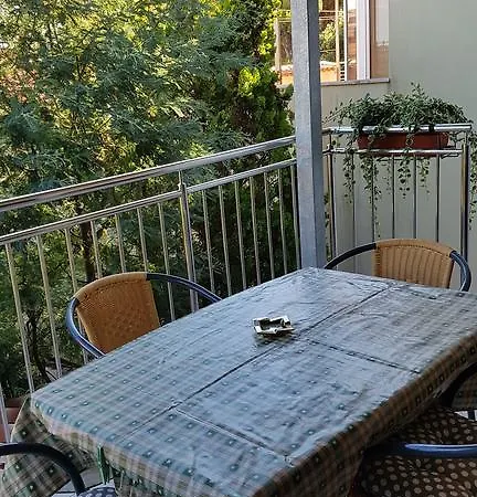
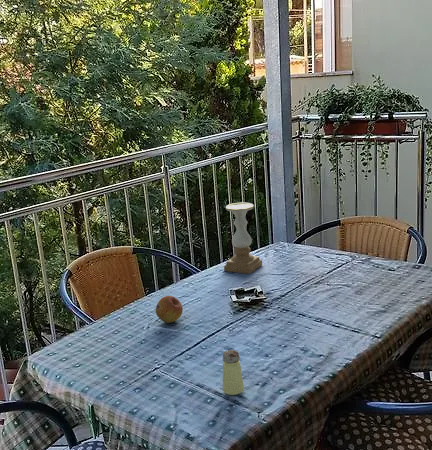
+ candle holder [223,202,263,275]
+ saltshaker [222,349,245,396]
+ fruit [155,295,184,324]
